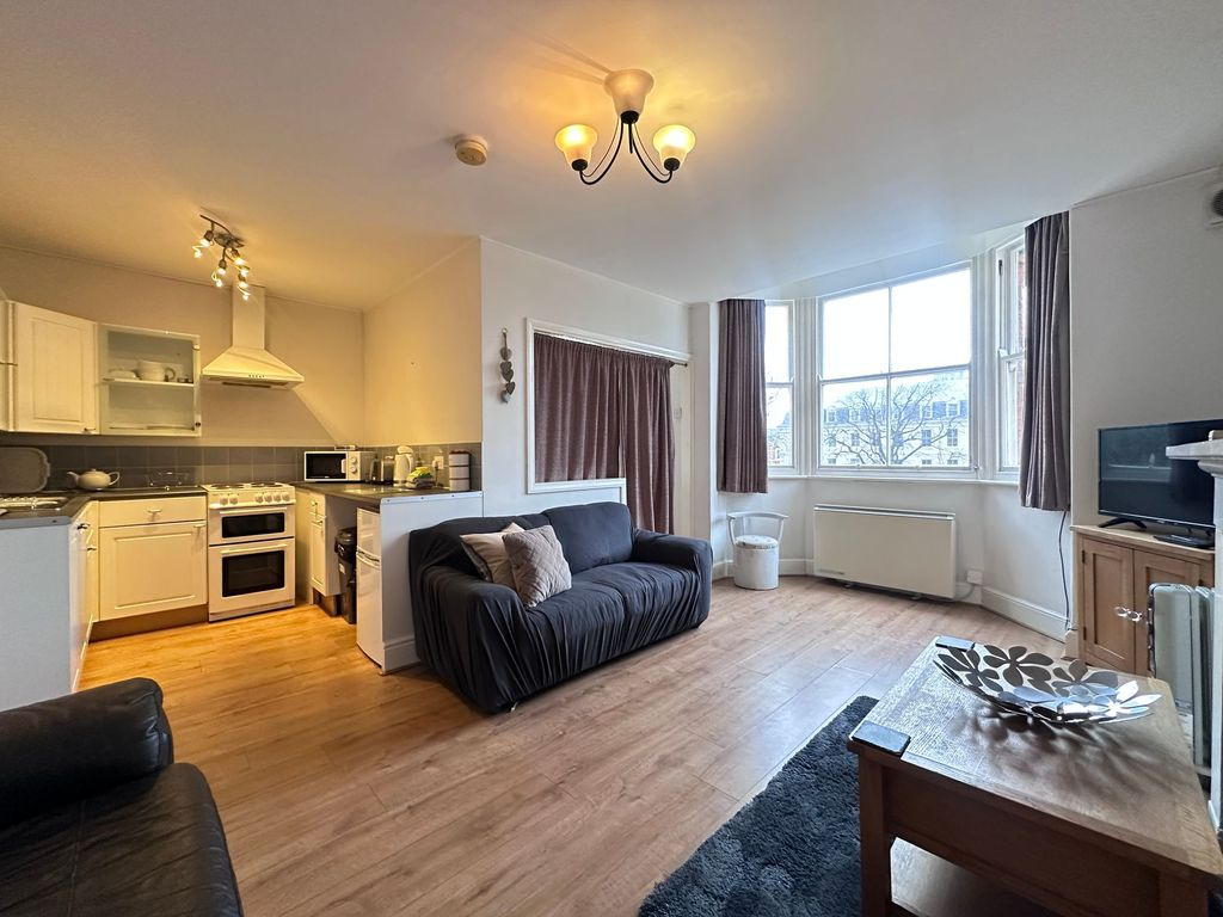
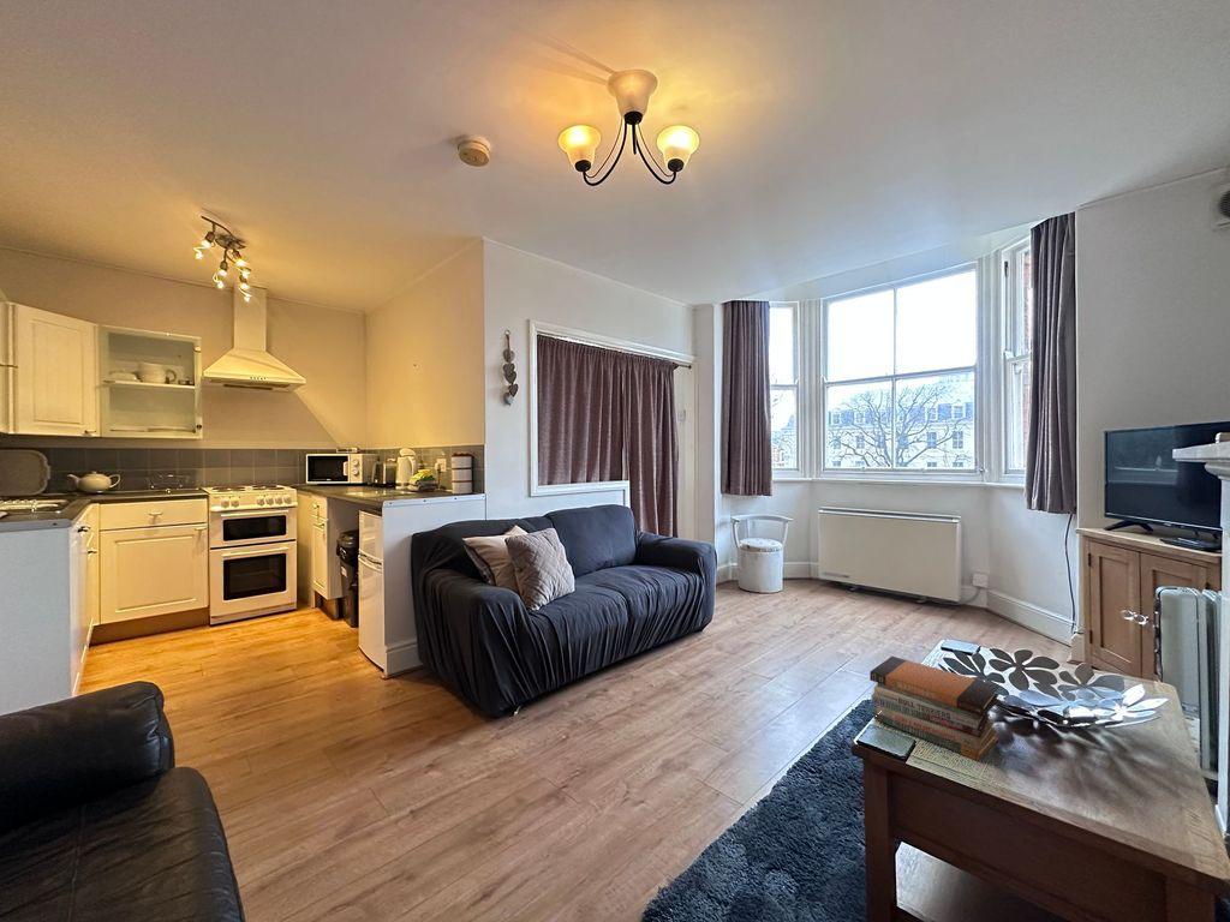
+ book stack [868,655,1001,762]
